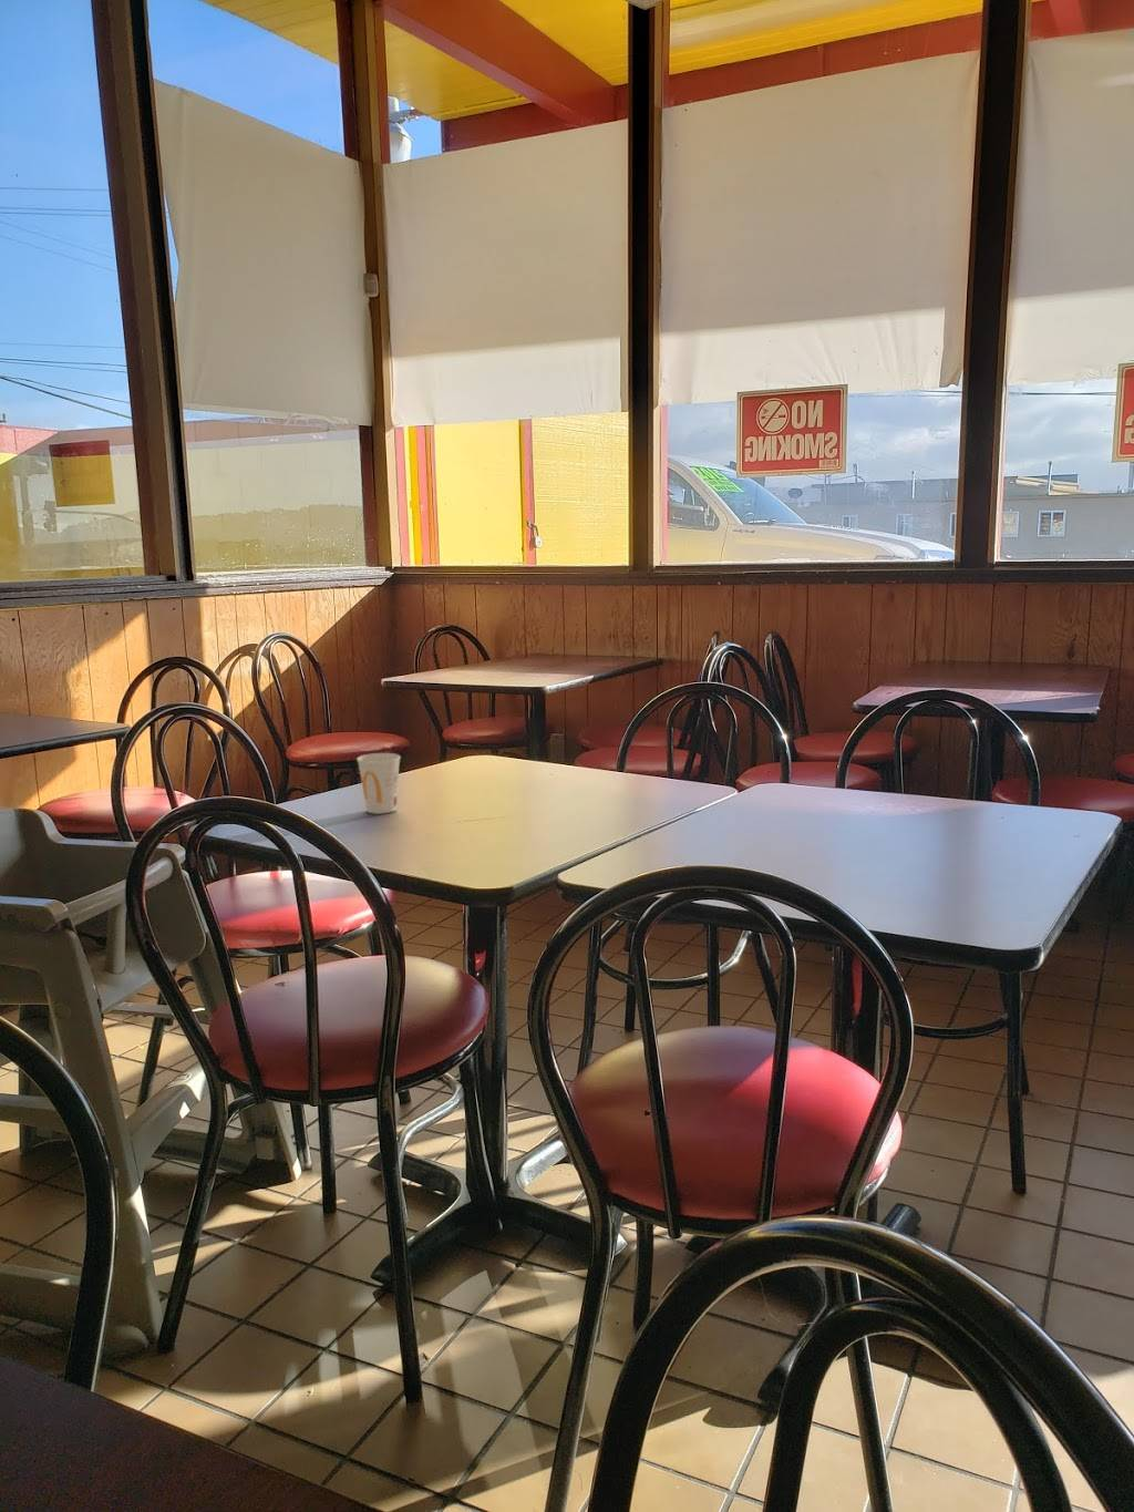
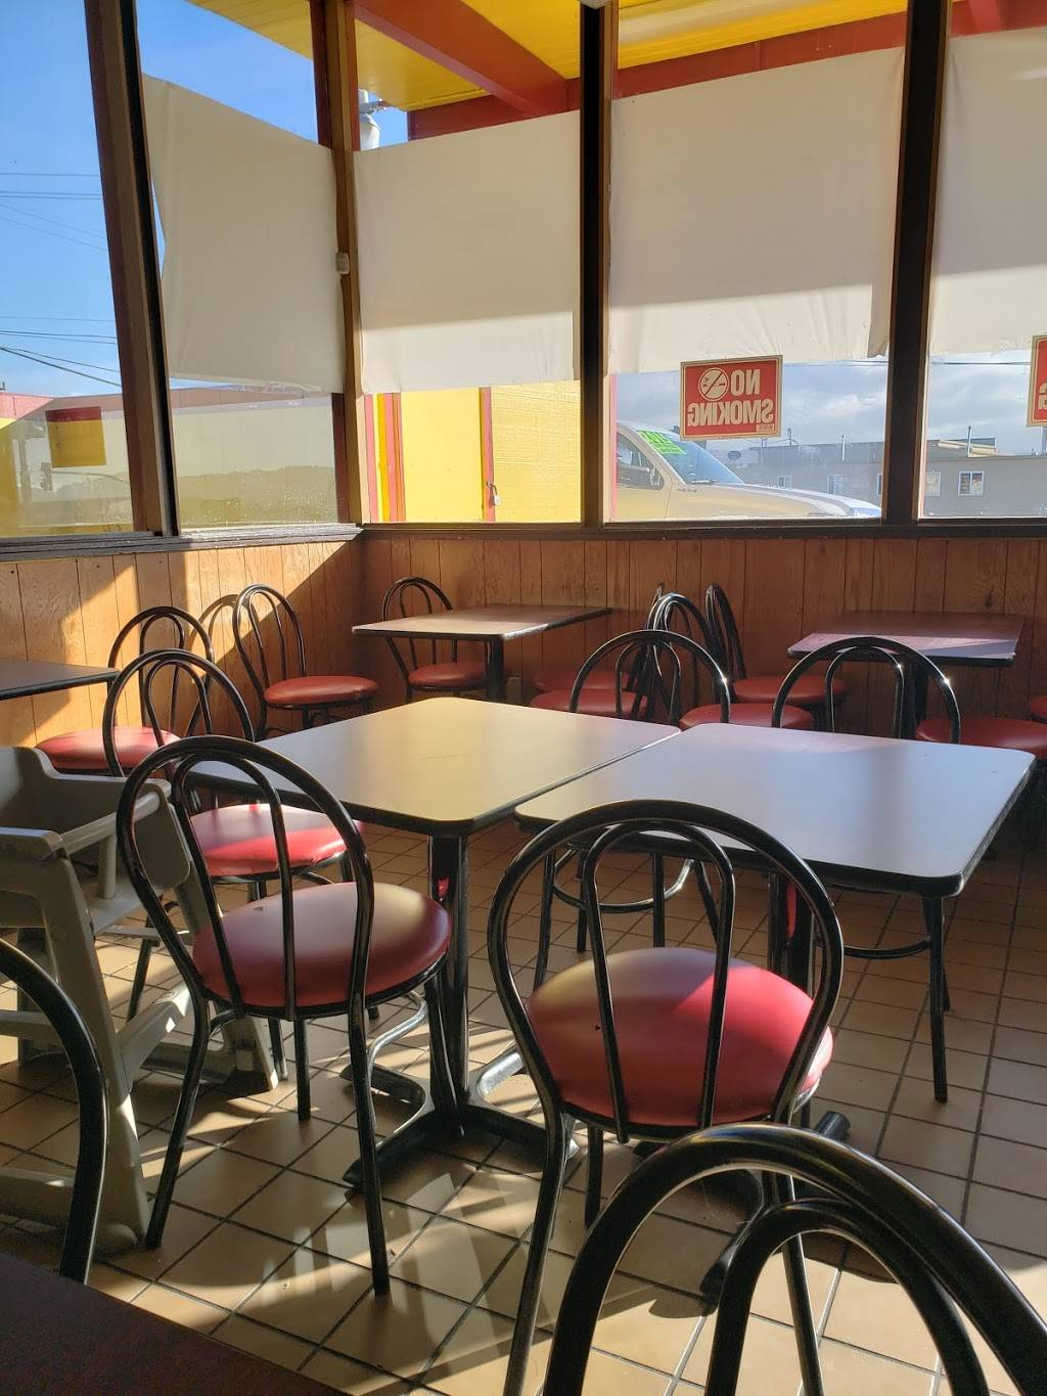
- cup [355,752,401,815]
